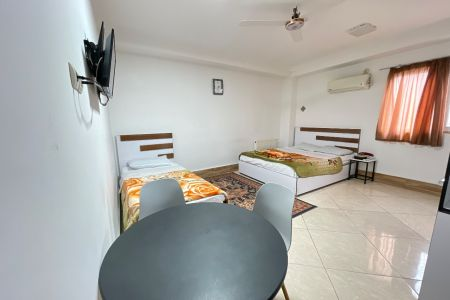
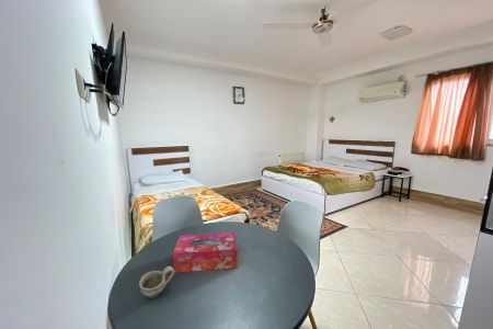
+ cup [138,265,175,299]
+ tissue box [172,231,238,274]
